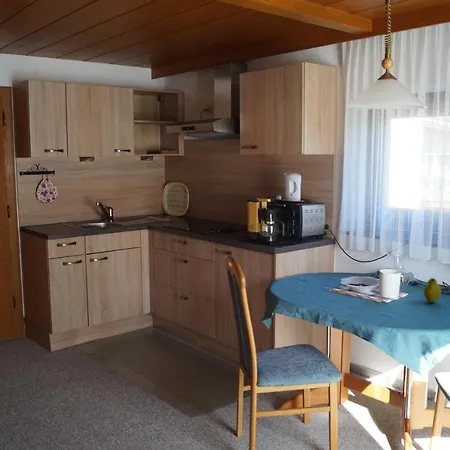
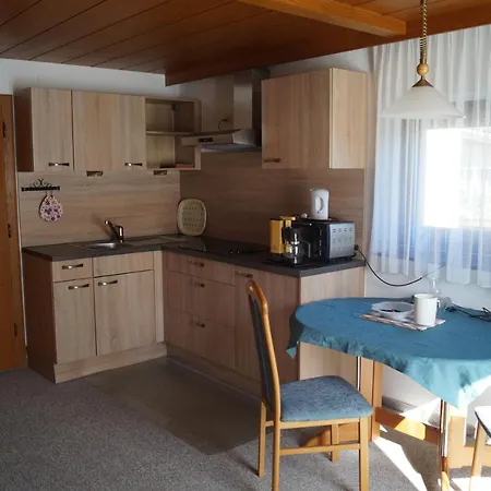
- fruit [423,277,442,303]
